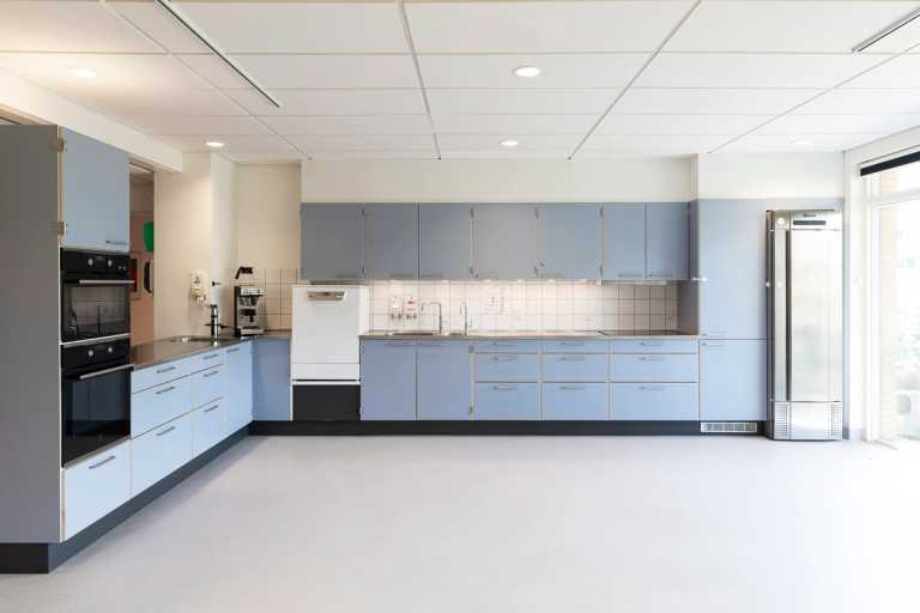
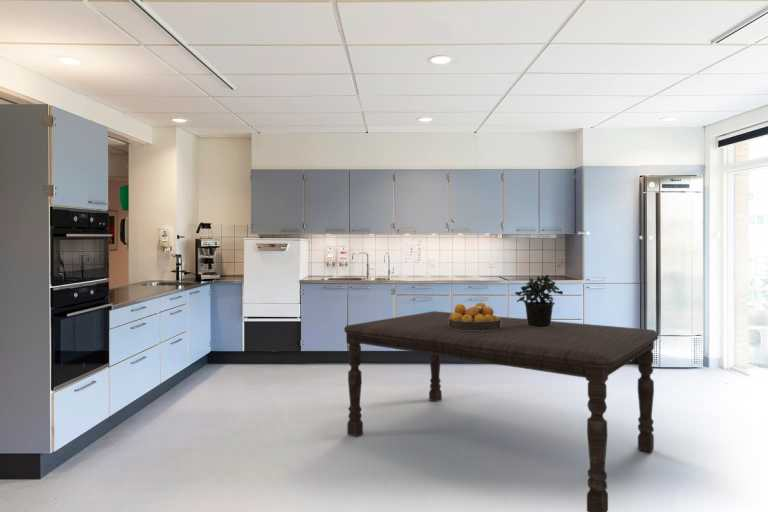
+ dining table [343,310,660,512]
+ potted plant [514,274,564,327]
+ fruit bowl [448,302,501,331]
